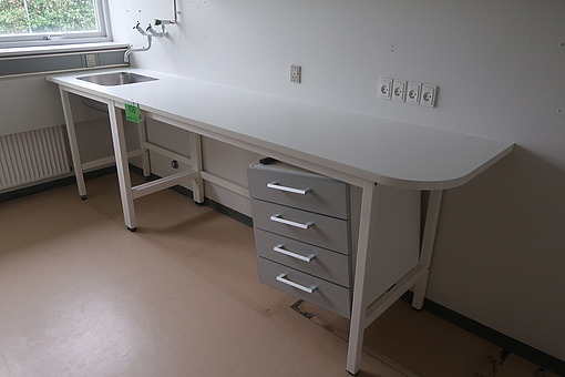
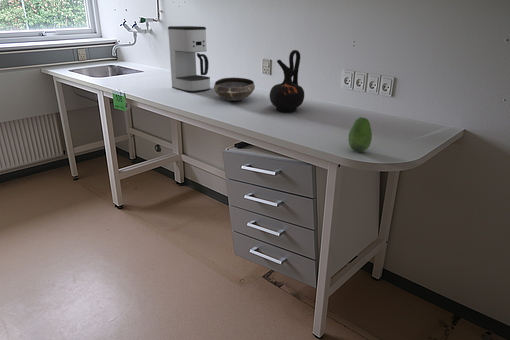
+ bowl [213,77,256,102]
+ fruit [347,116,373,153]
+ coffee maker [167,25,211,93]
+ ceramic jug [269,49,305,113]
